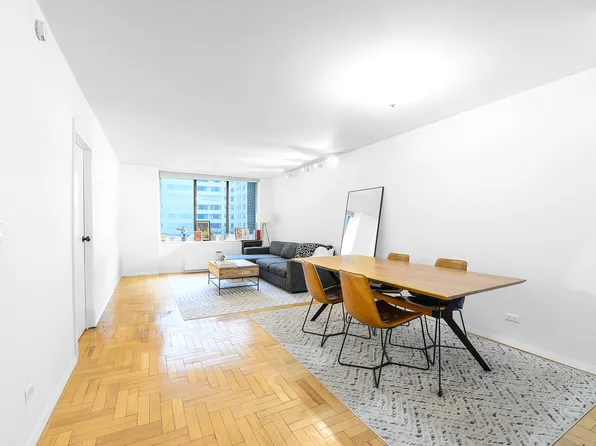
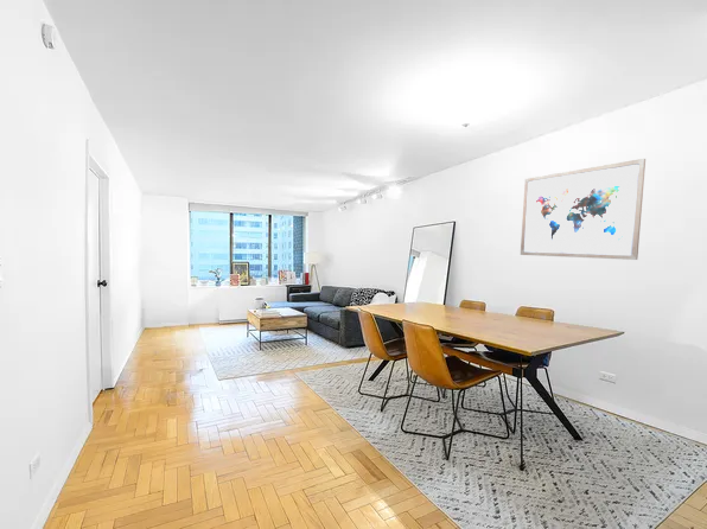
+ wall art [520,158,647,261]
